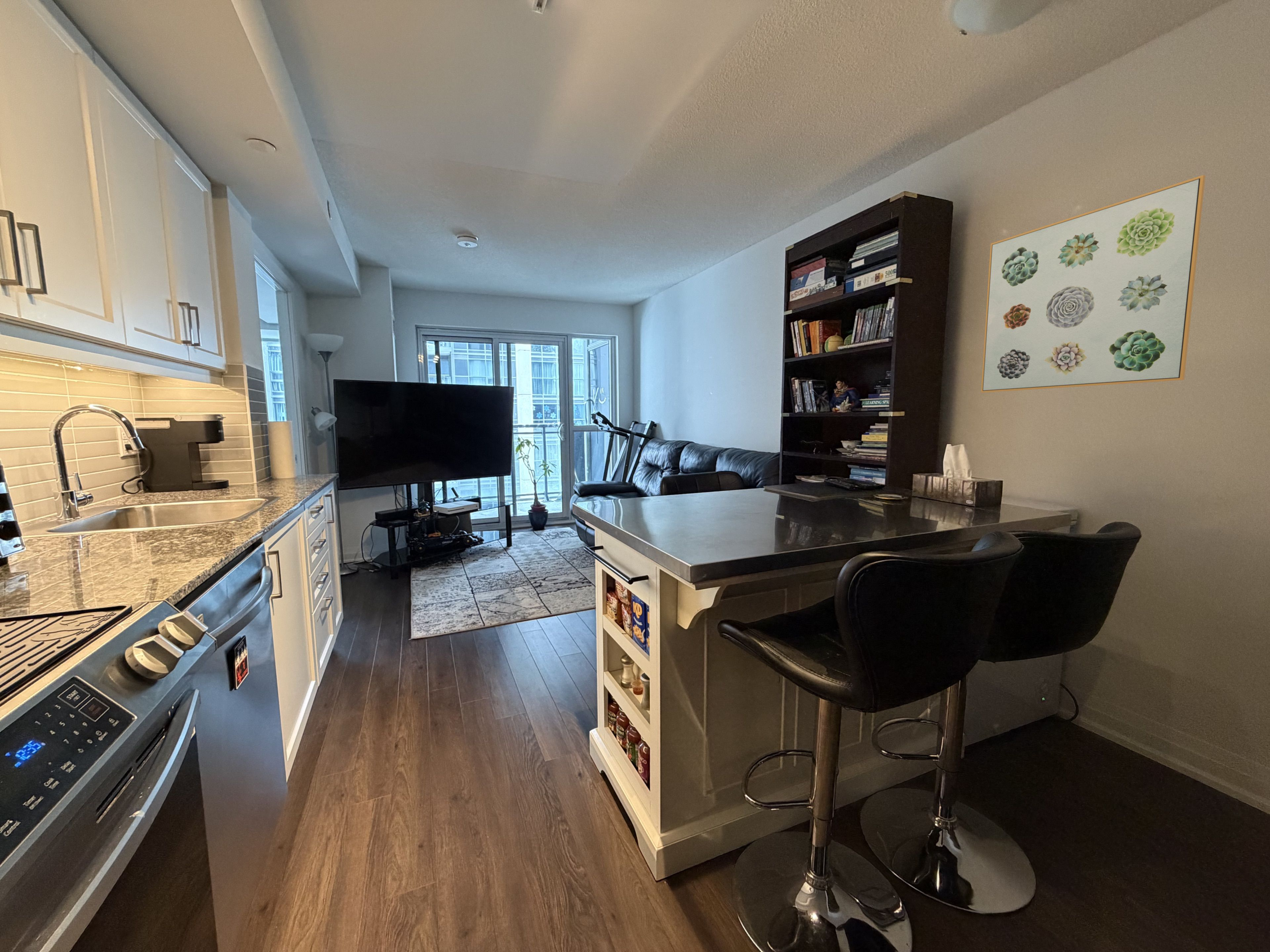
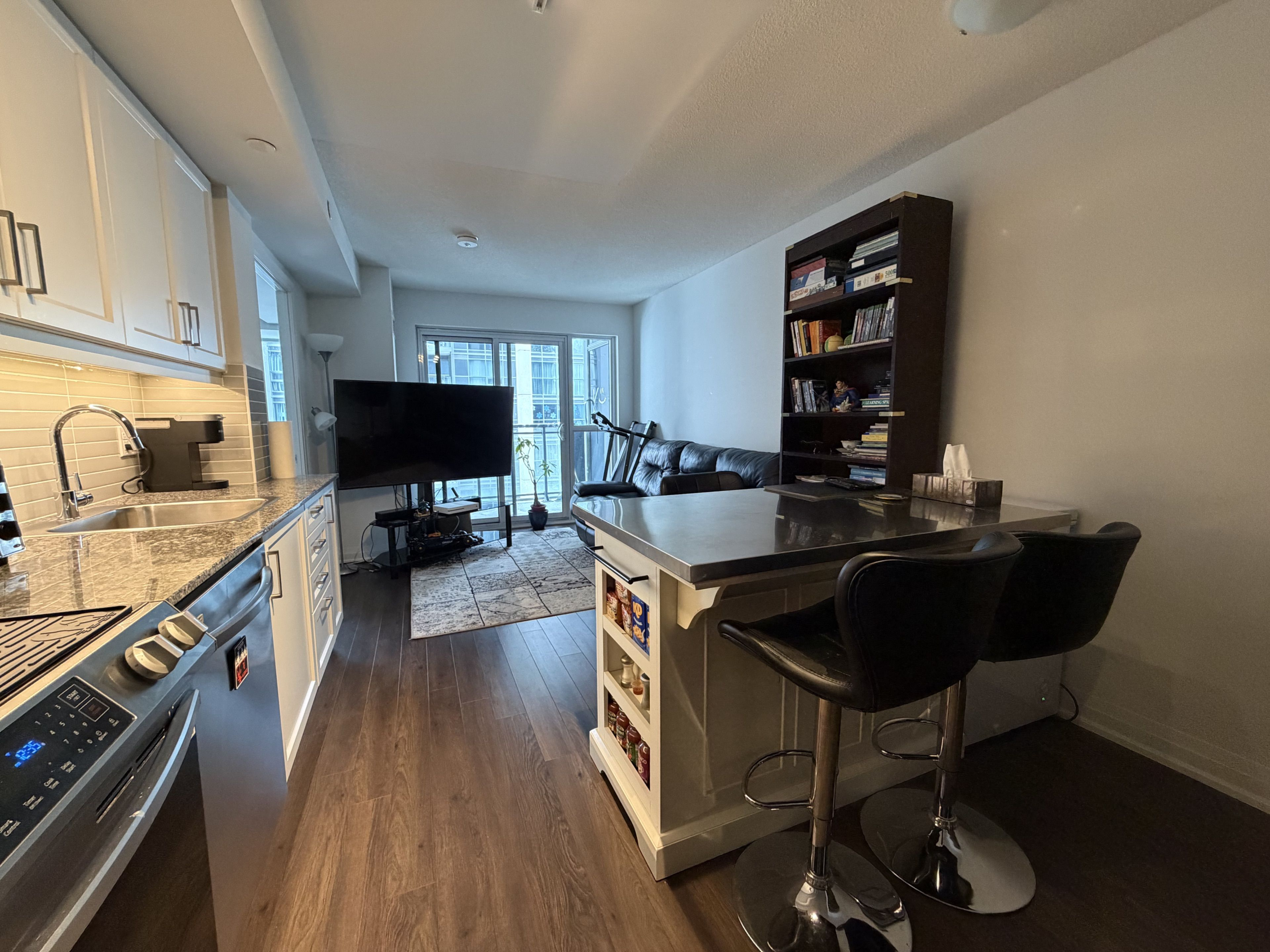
- wall art [981,175,1206,393]
